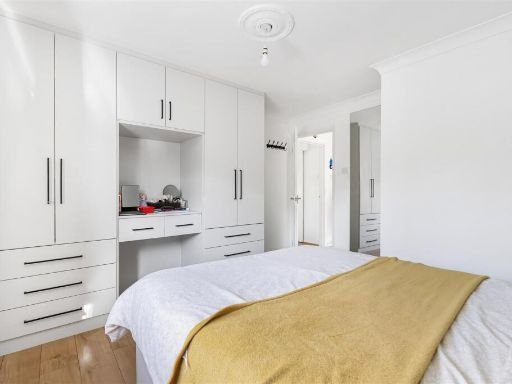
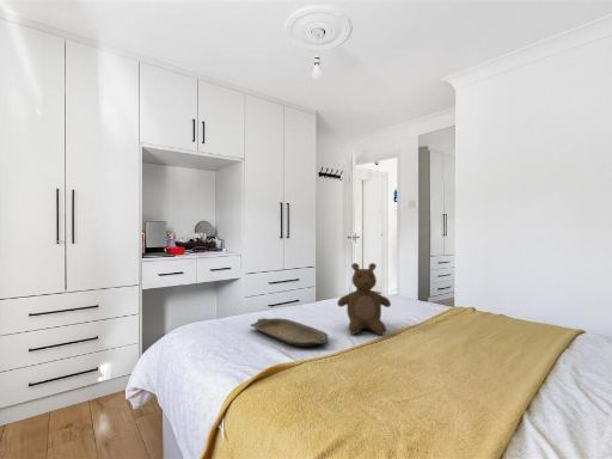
+ serving tray [249,317,329,348]
+ teddy bear [336,262,392,336]
